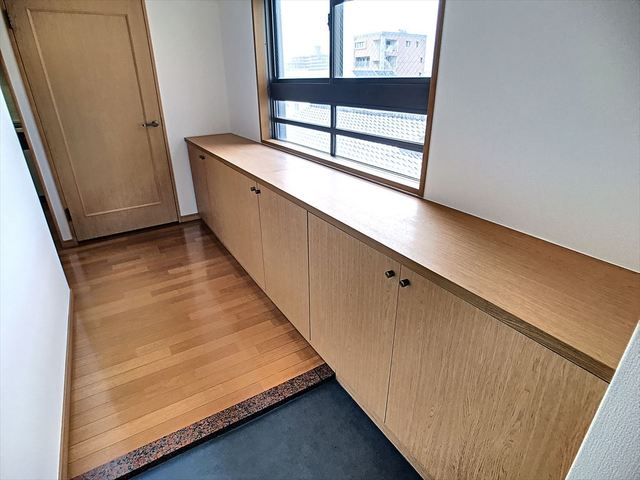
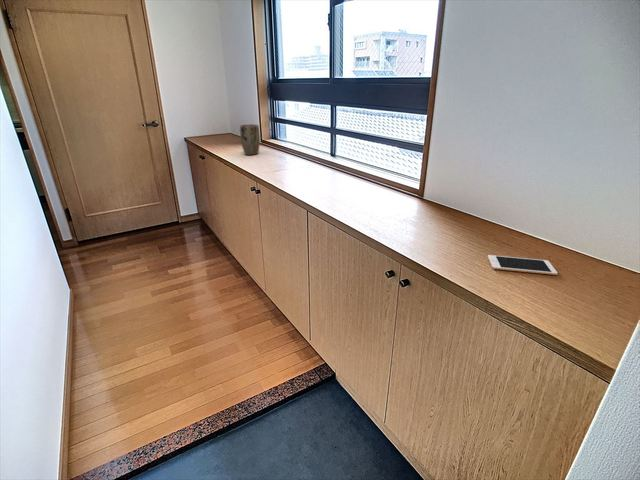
+ plant pot [239,123,261,156]
+ cell phone [487,254,559,276]
